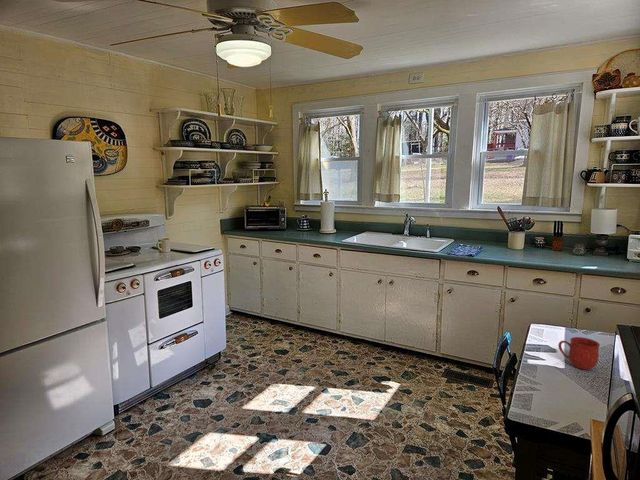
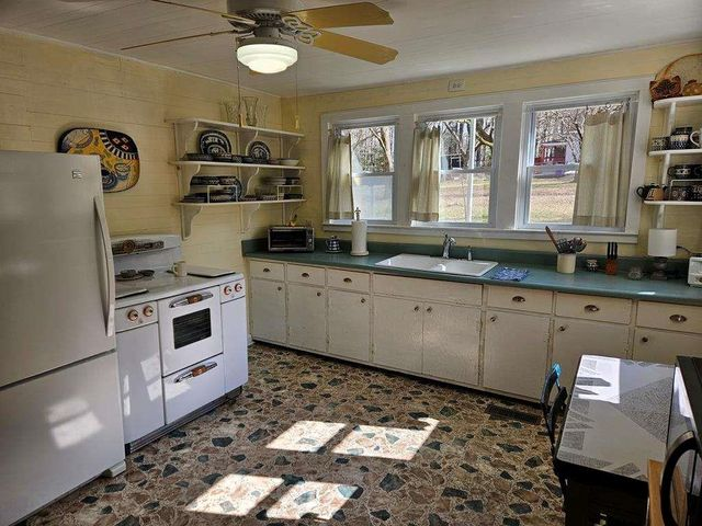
- mug [557,336,601,371]
